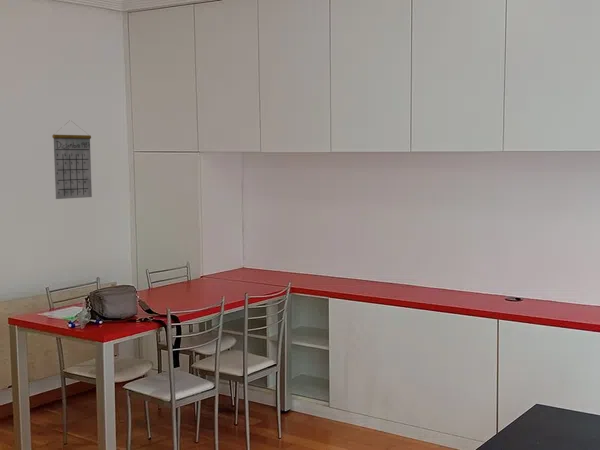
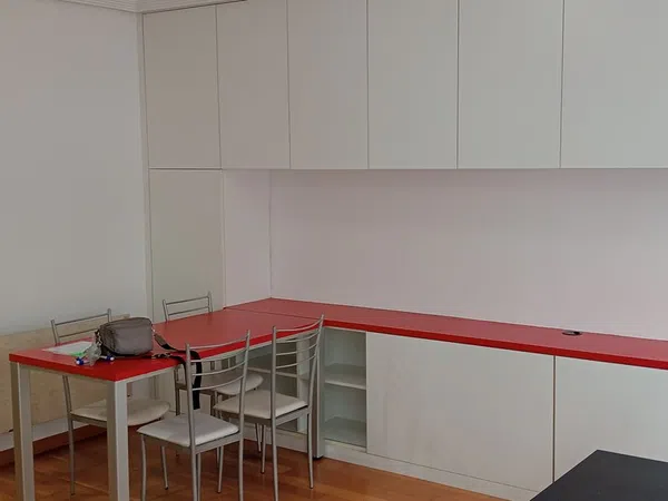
- calendar [51,121,93,200]
